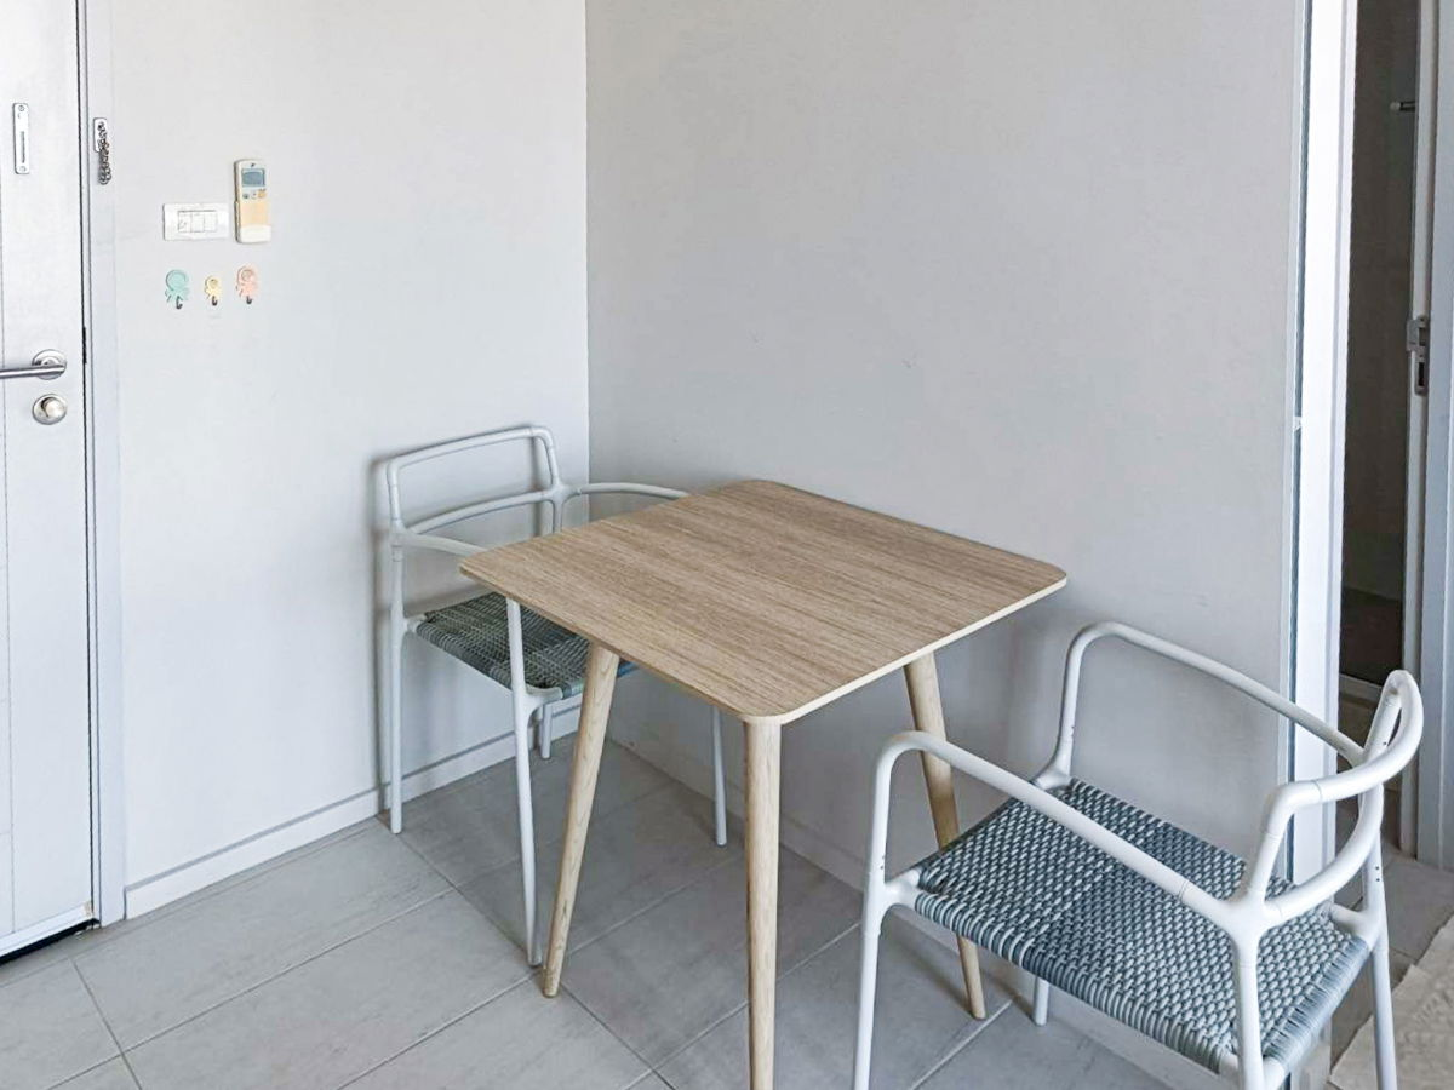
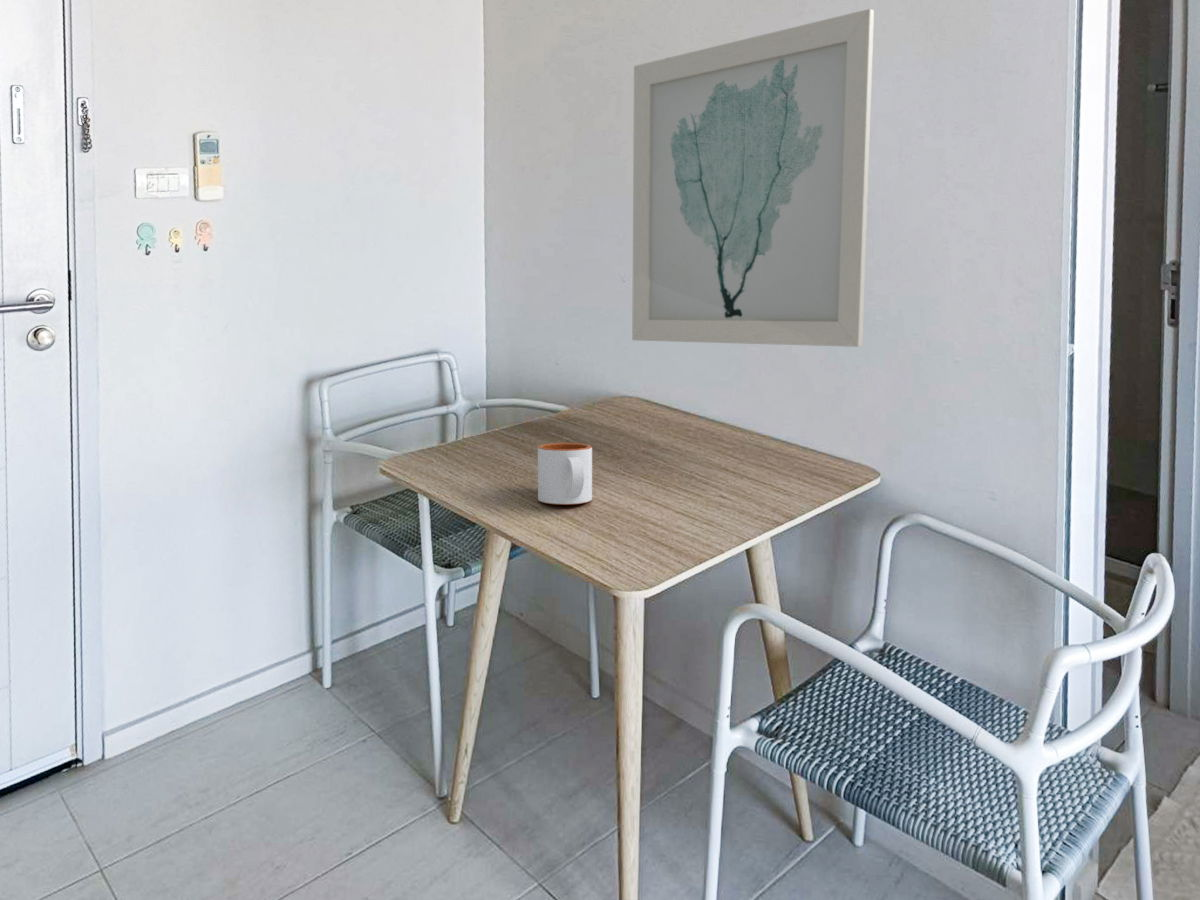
+ mug [537,442,593,506]
+ wall art [631,8,875,348]
